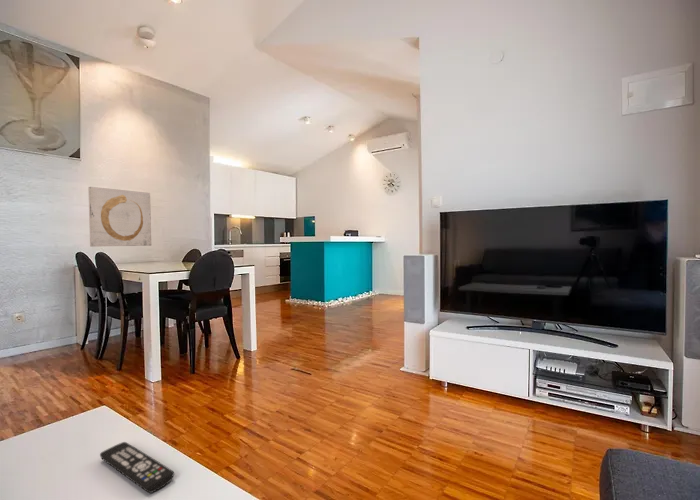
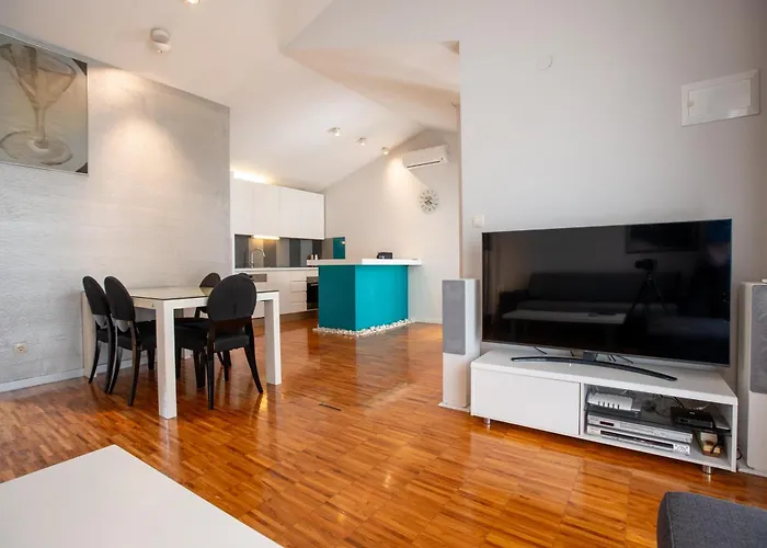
- remote control [99,441,175,494]
- wall art [87,186,152,248]
